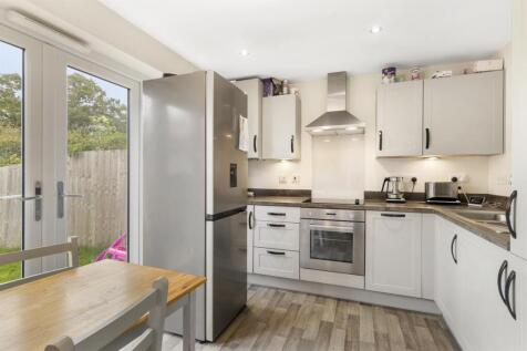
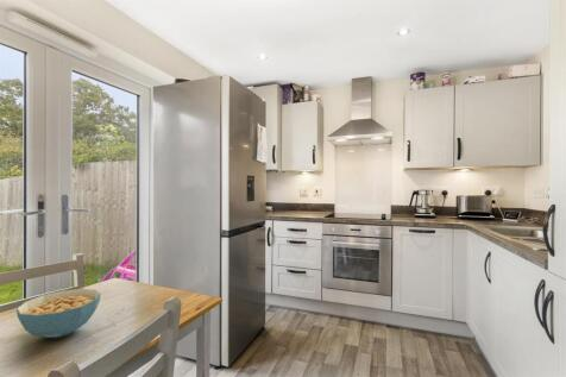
+ cereal bowl [15,288,101,339]
